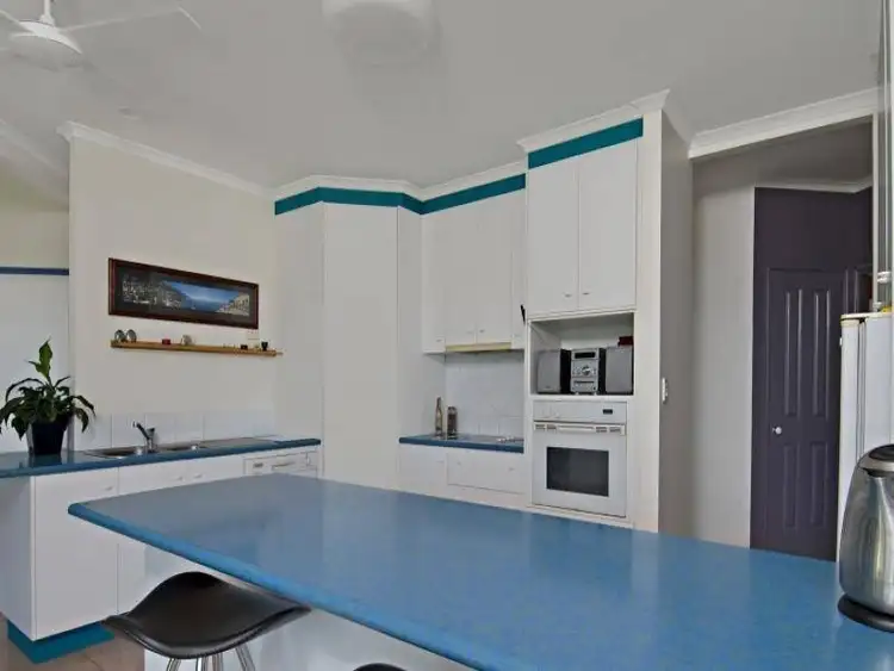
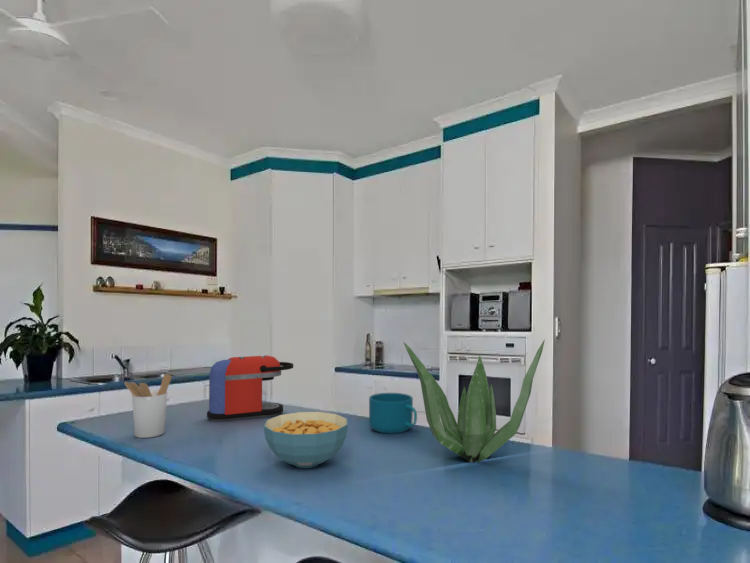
+ utensil holder [123,373,172,439]
+ plant [403,338,546,464]
+ coffee maker [206,354,294,422]
+ cup [368,392,418,435]
+ cereal bowl [263,411,349,469]
